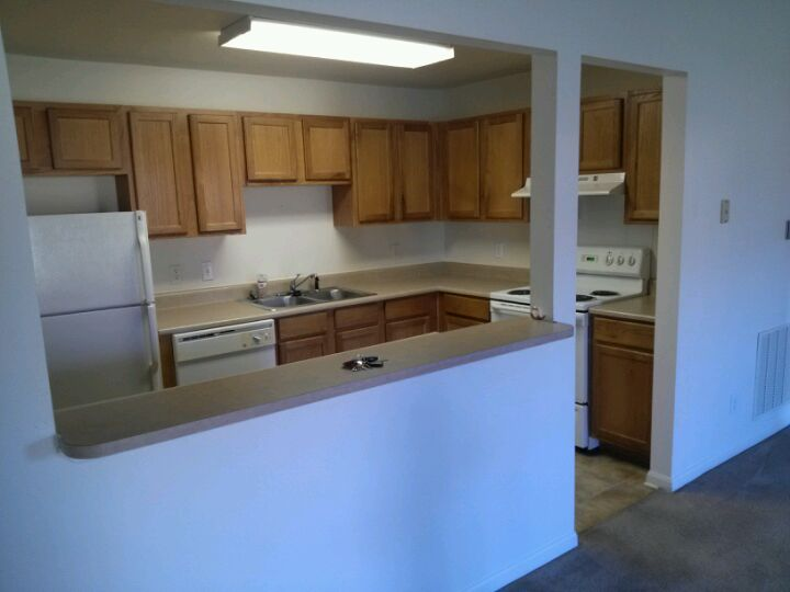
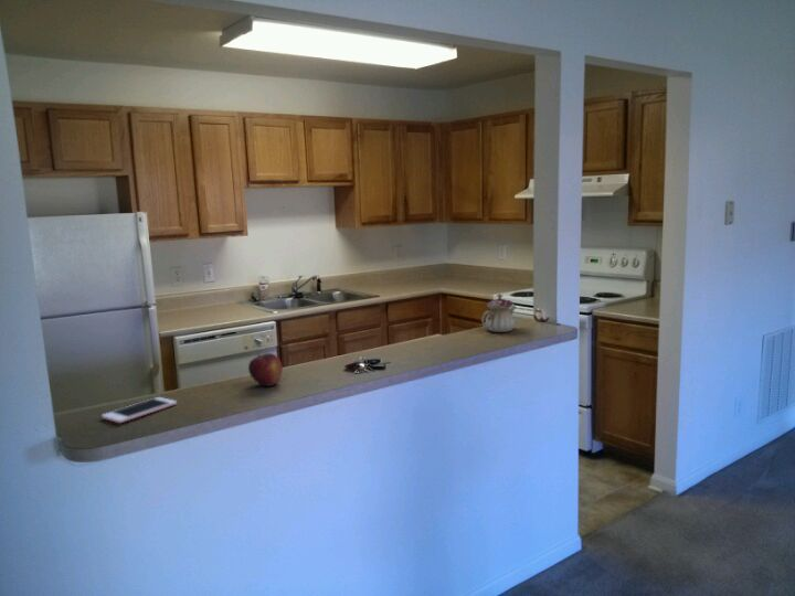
+ cell phone [100,396,178,424]
+ fruit [247,352,284,387]
+ teapot [480,292,517,333]
